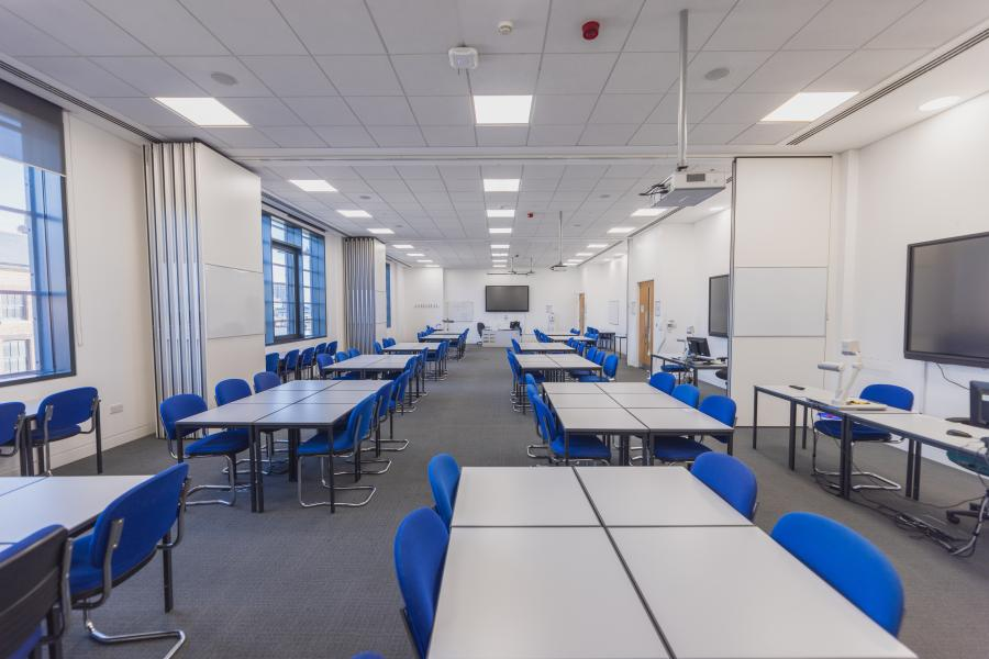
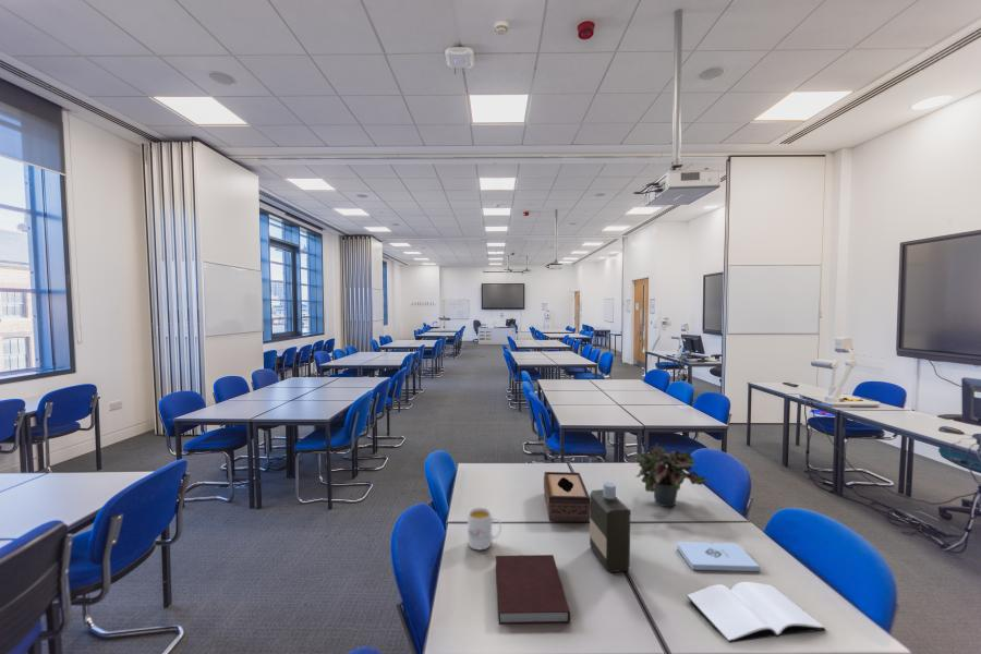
+ potted plant [627,443,710,508]
+ bottle [589,481,631,573]
+ book [686,581,826,644]
+ mug [467,506,502,550]
+ tissue box [543,471,590,522]
+ notepad [676,541,761,572]
+ notebook [495,554,571,626]
